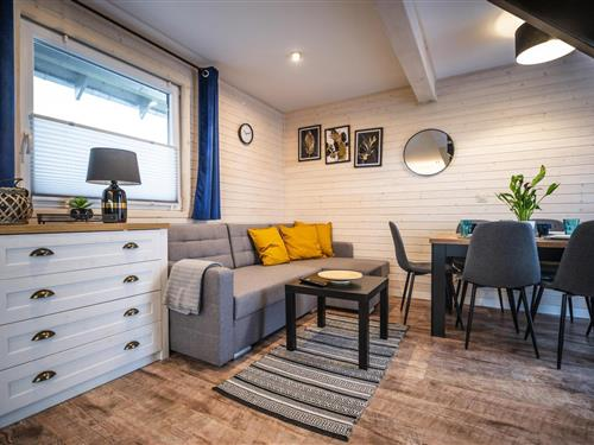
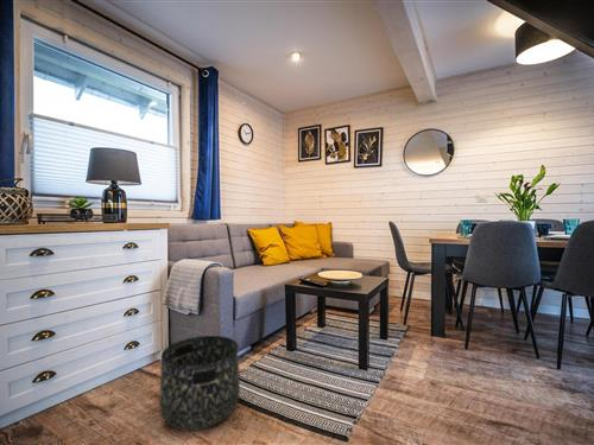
+ basket [159,335,241,432]
